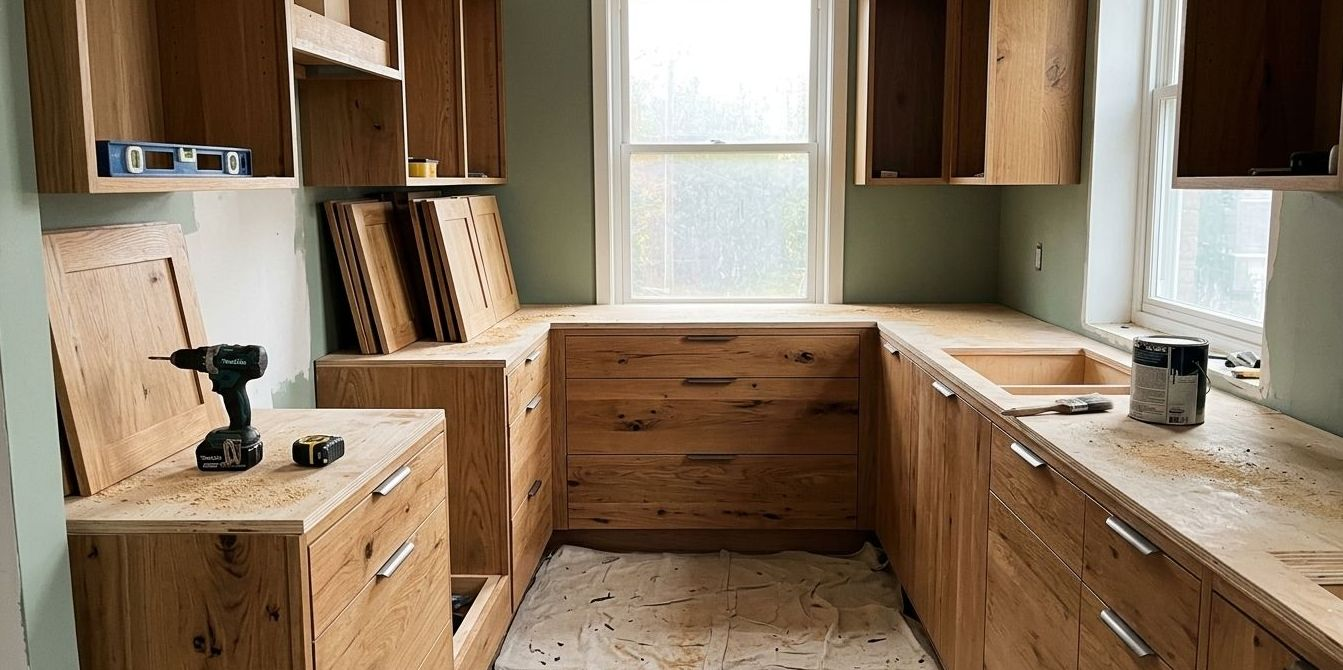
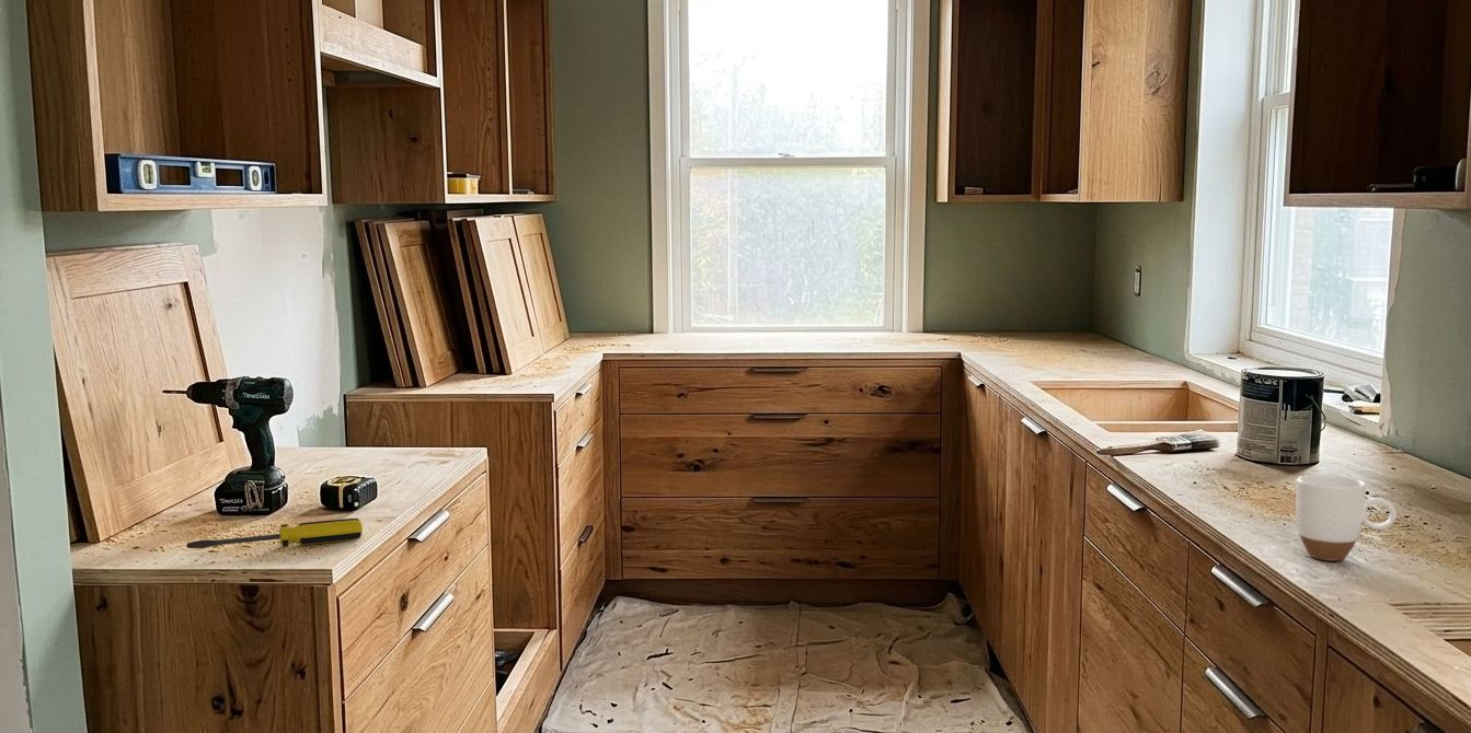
+ screwdriver [186,517,364,549]
+ mug [1295,474,1398,562]
